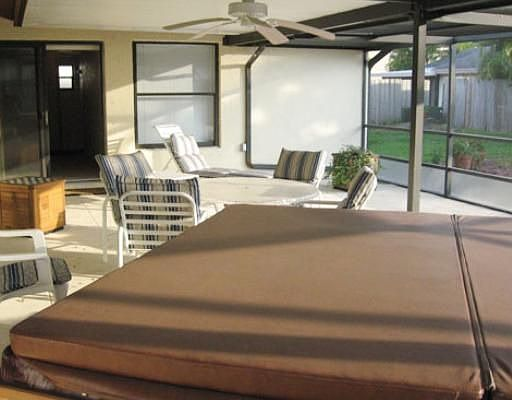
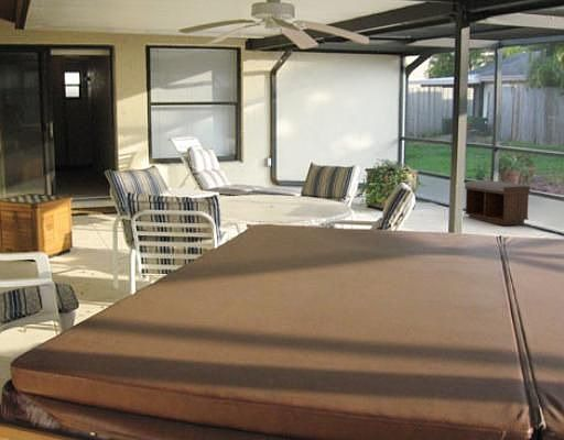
+ bench [464,179,531,227]
